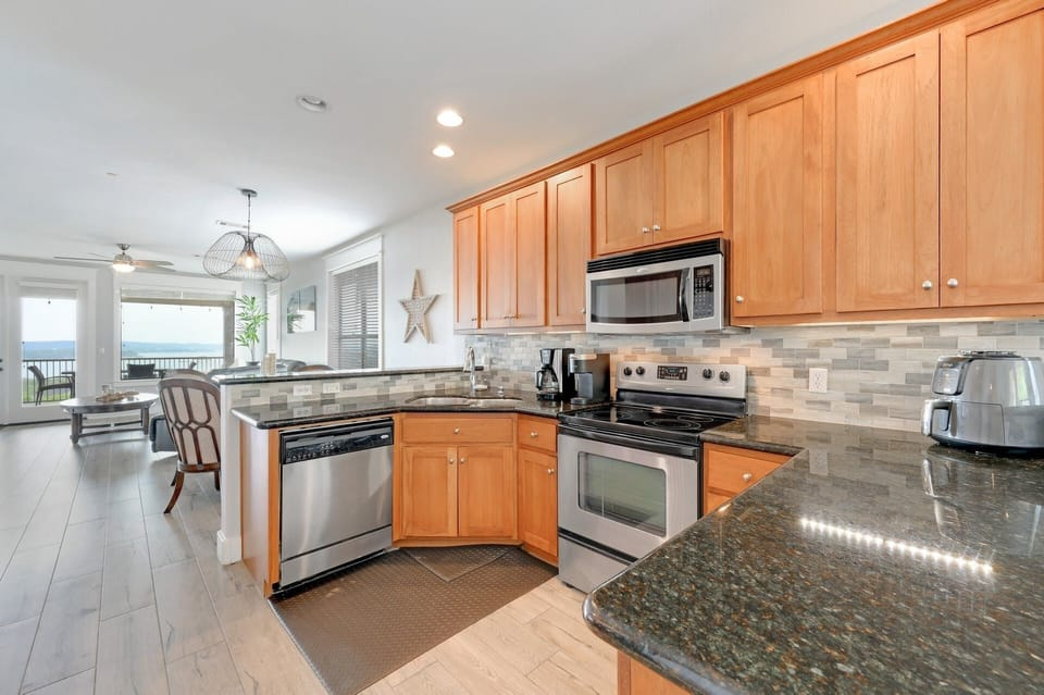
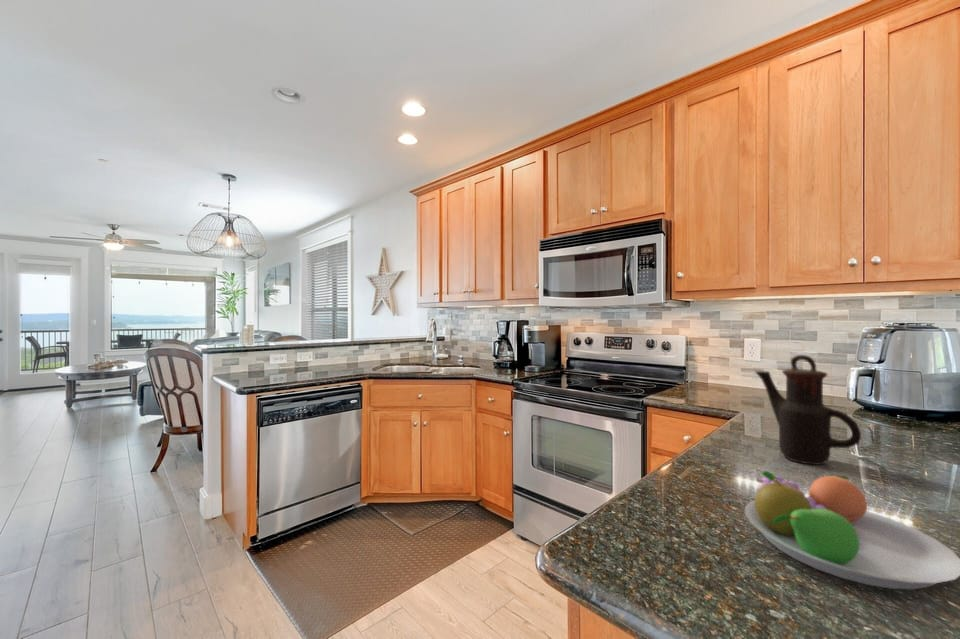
+ fruit bowl [744,470,960,590]
+ teapot [754,354,862,466]
